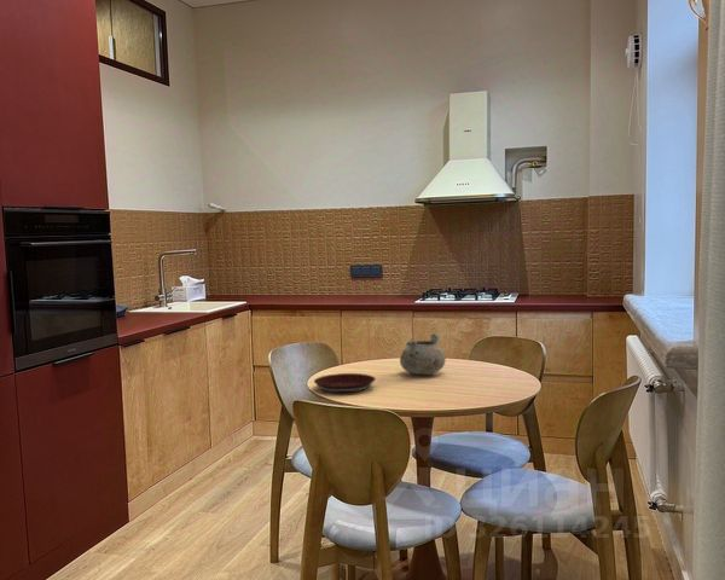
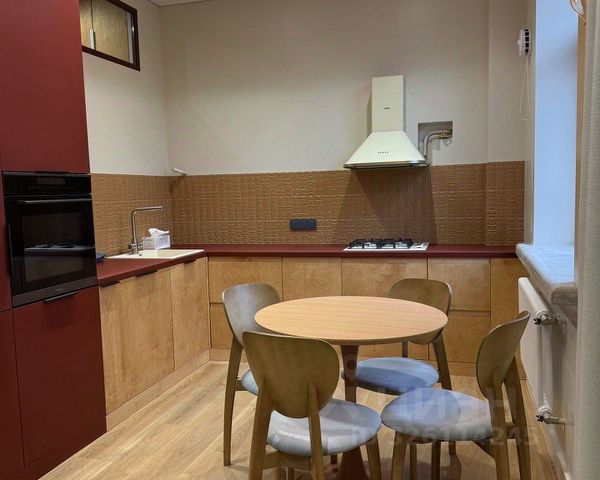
- plate [313,372,377,394]
- decorative bowl [399,332,447,376]
